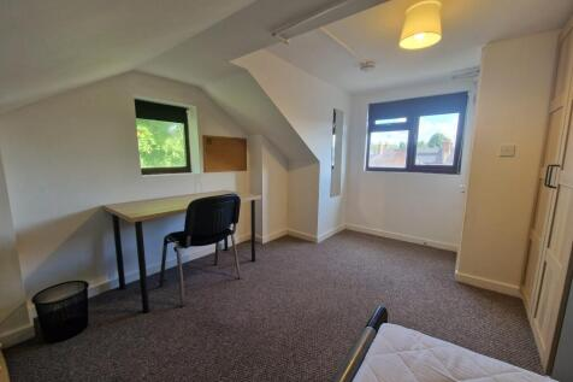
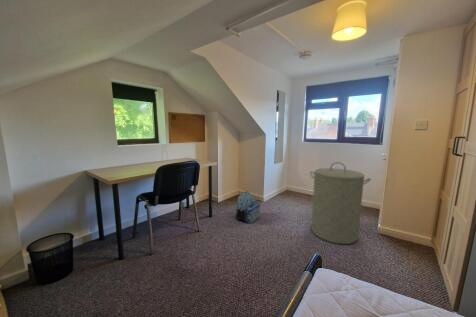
+ backpack [234,190,261,224]
+ laundry hamper [309,161,372,245]
